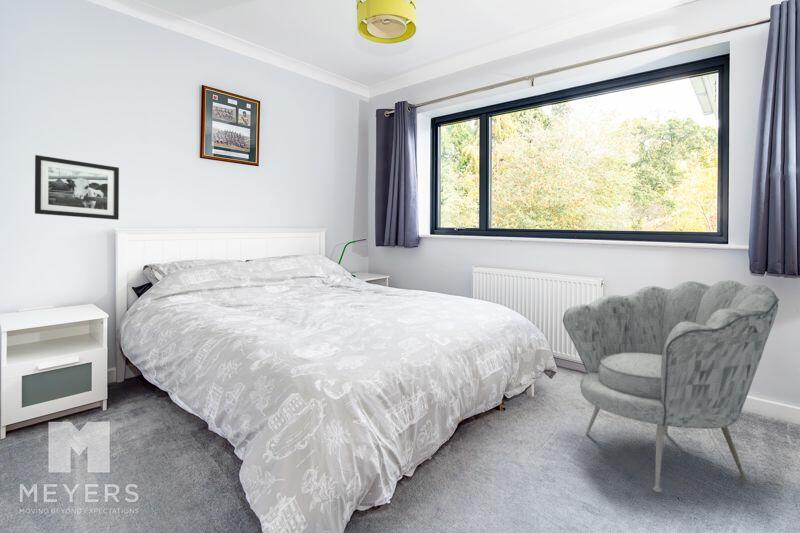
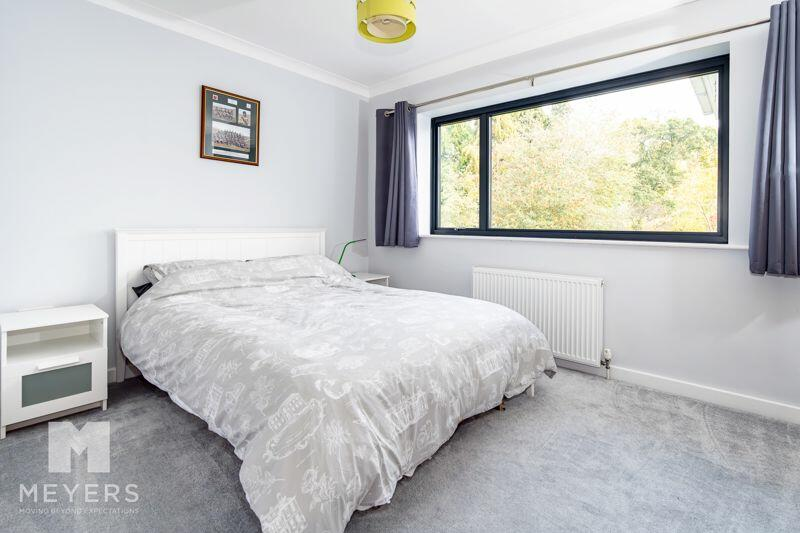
- armchair [562,280,780,493]
- picture frame [34,154,120,221]
